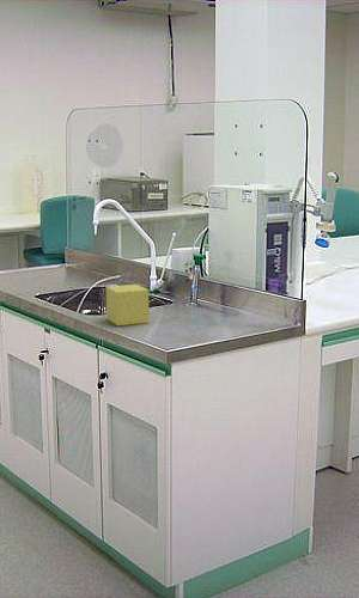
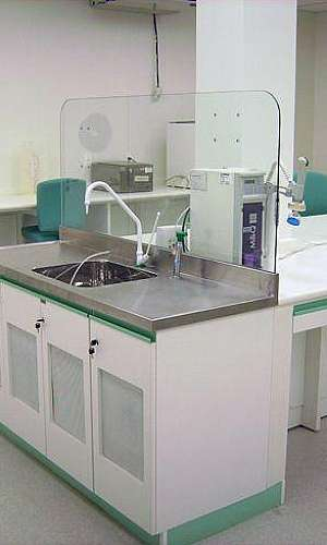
- sponge [105,283,150,327]
